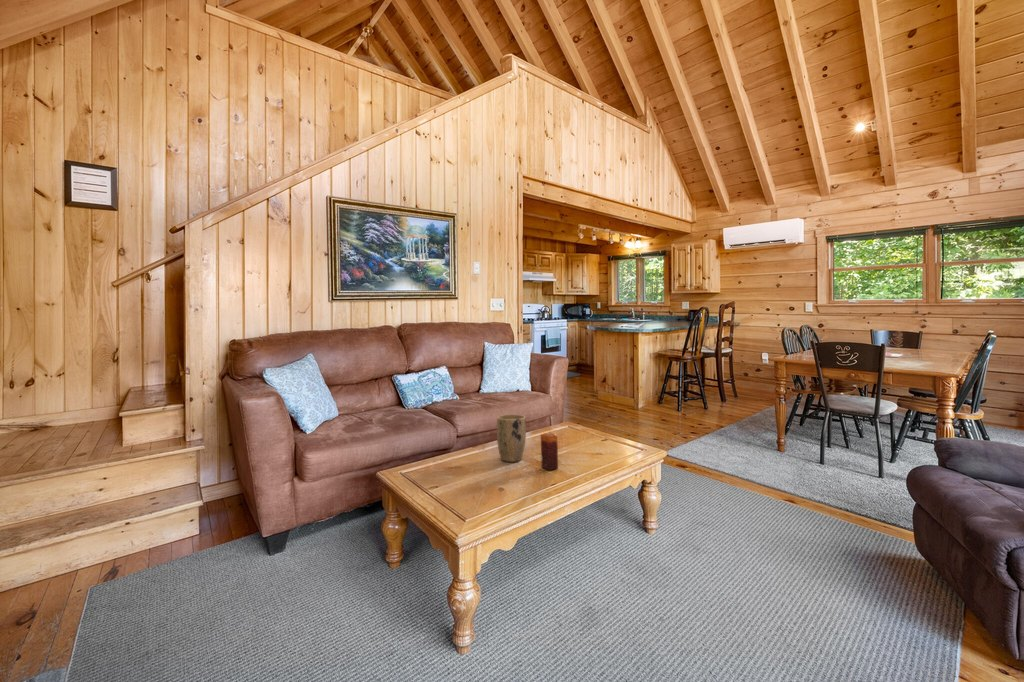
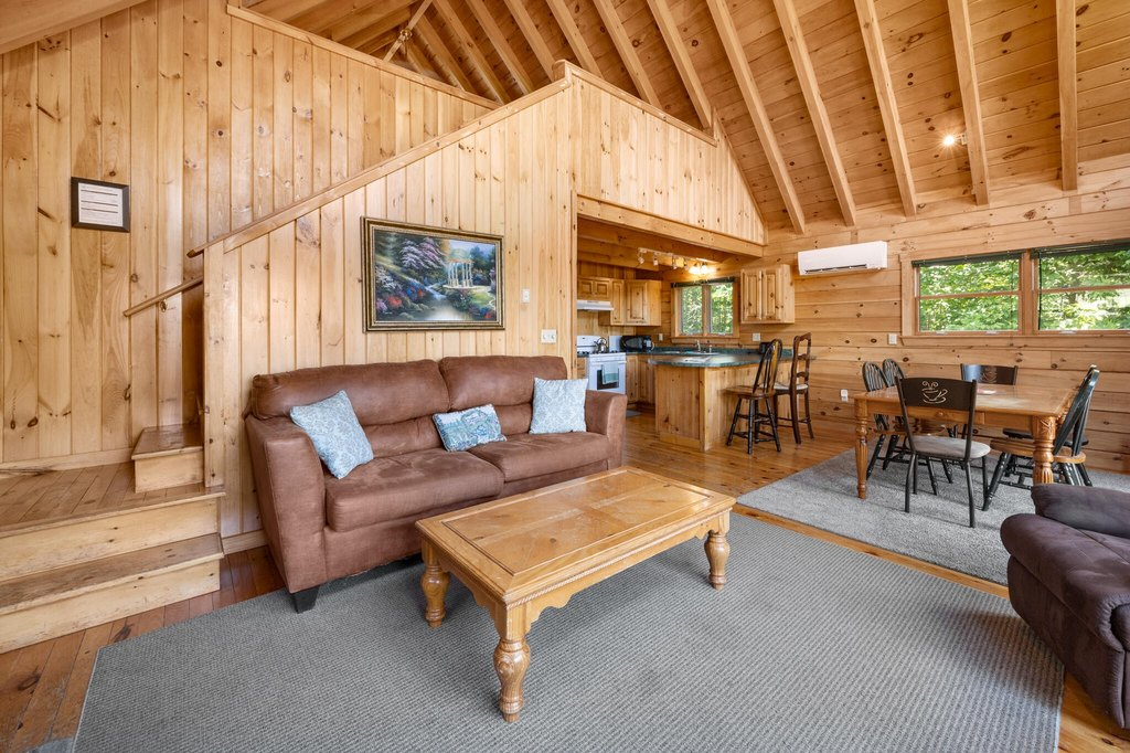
- candle [540,432,559,471]
- plant pot [496,414,527,463]
